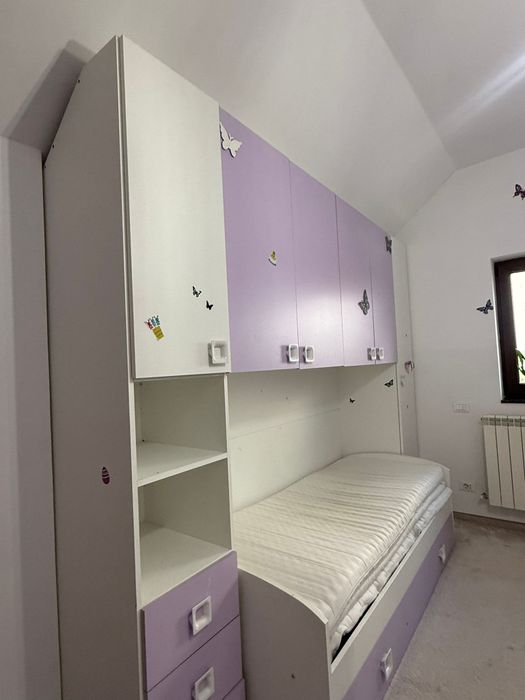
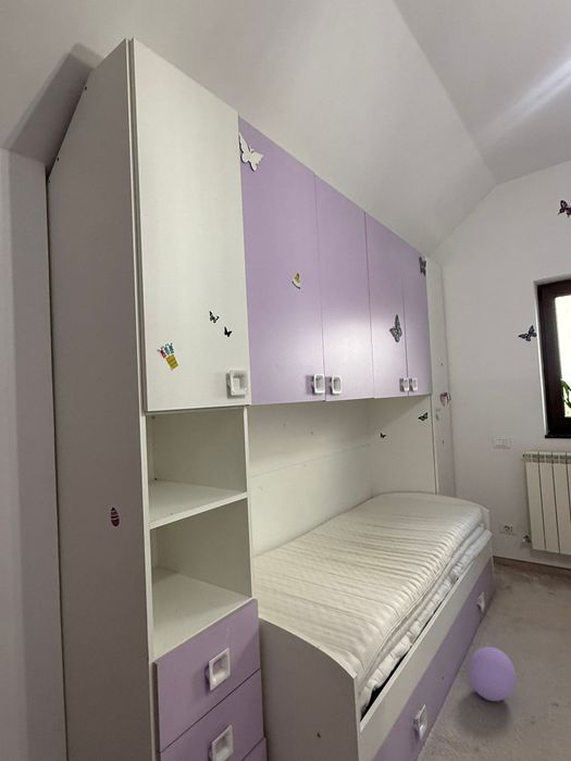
+ ball [468,646,517,702]
